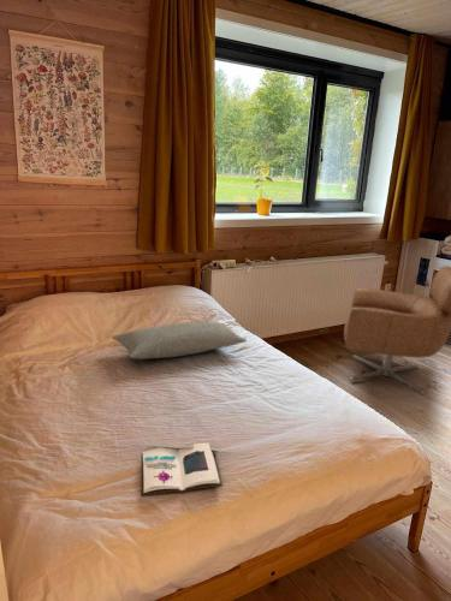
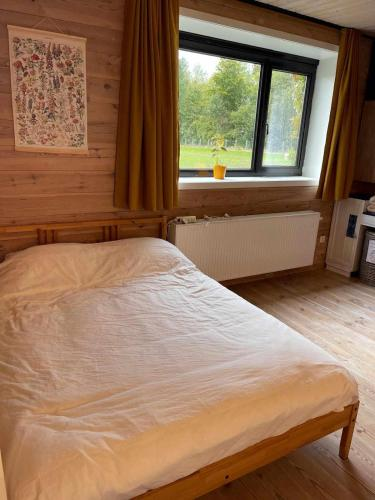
- pillow [111,320,248,361]
- chair [343,266,451,395]
- book [140,441,224,498]
